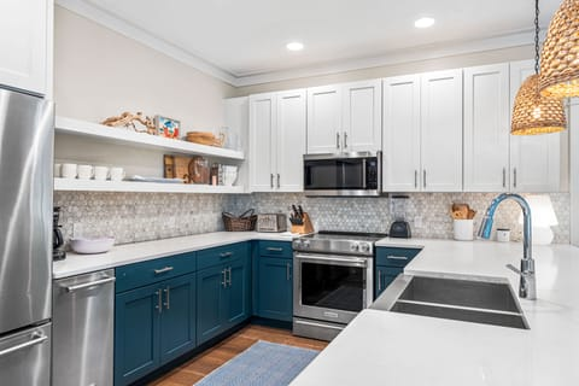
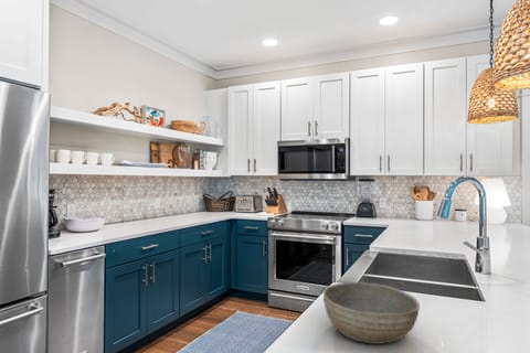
+ bowl [322,281,421,345]
